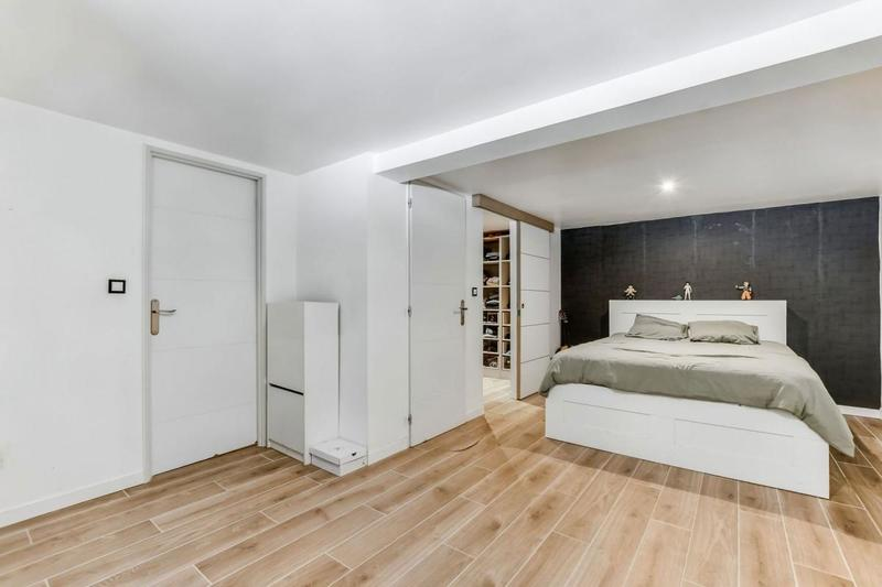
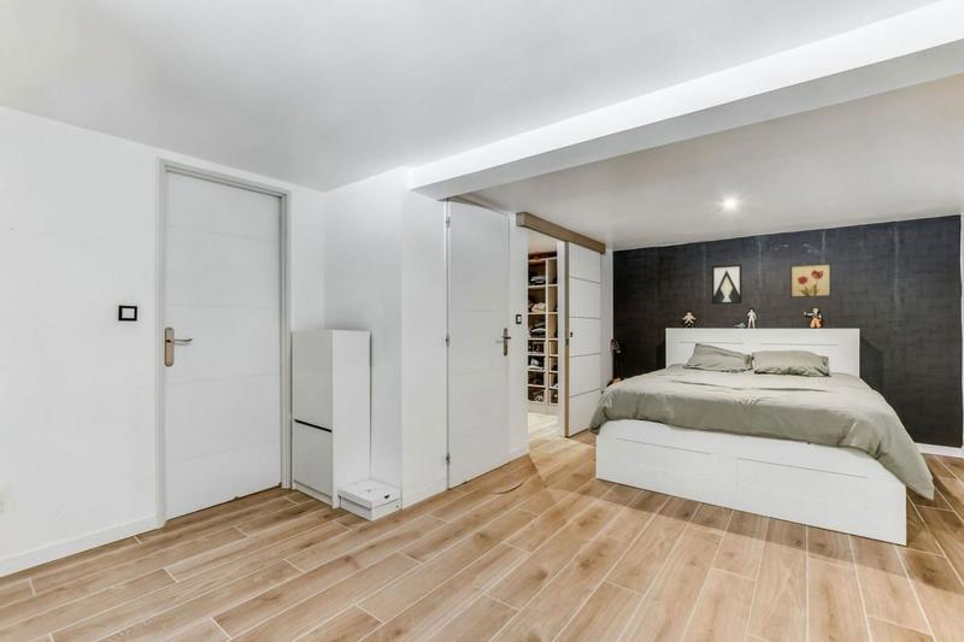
+ wall art [711,263,743,305]
+ wall art [789,263,831,299]
